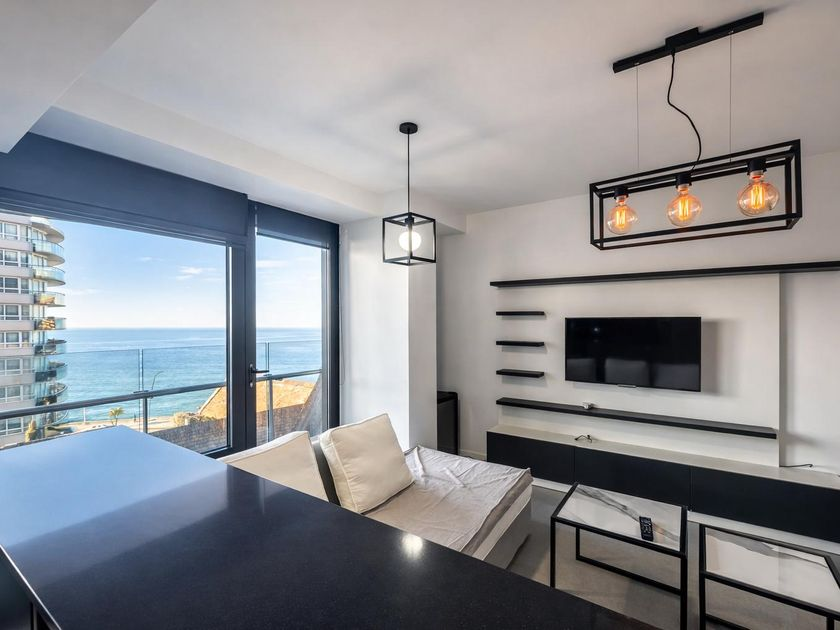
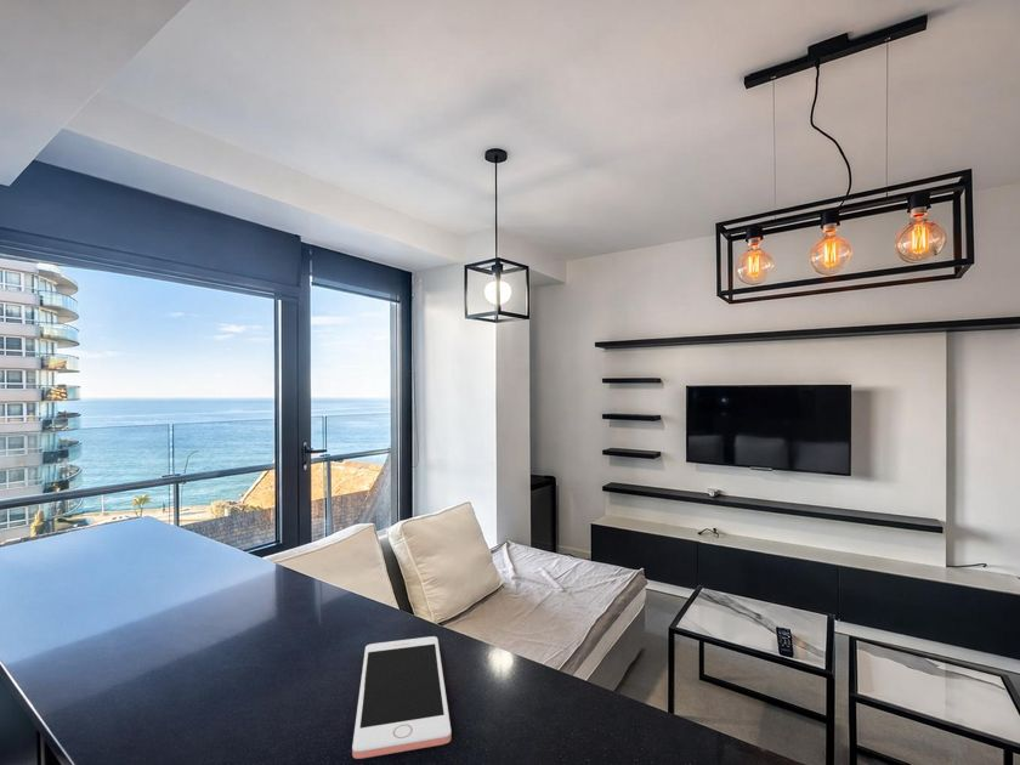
+ cell phone [351,635,453,760]
